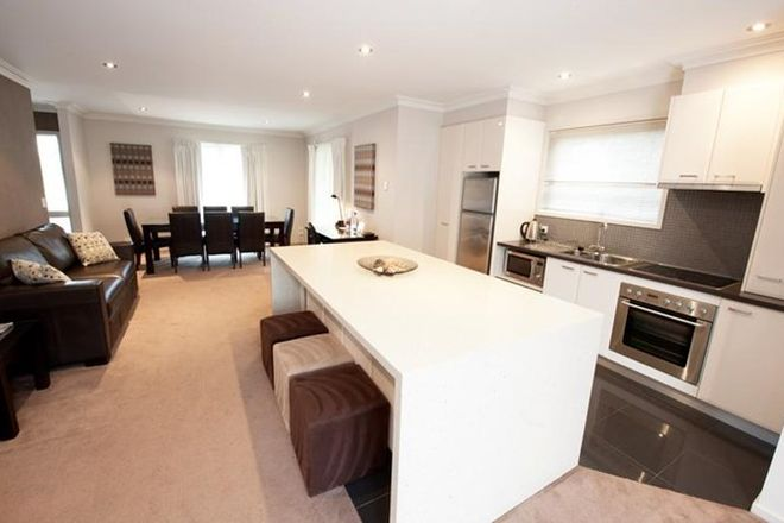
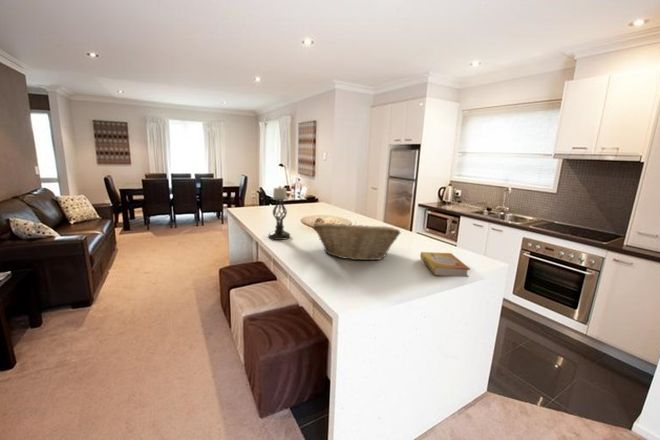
+ candle holder [267,185,291,241]
+ book [419,251,471,278]
+ fruit basket [312,220,402,261]
